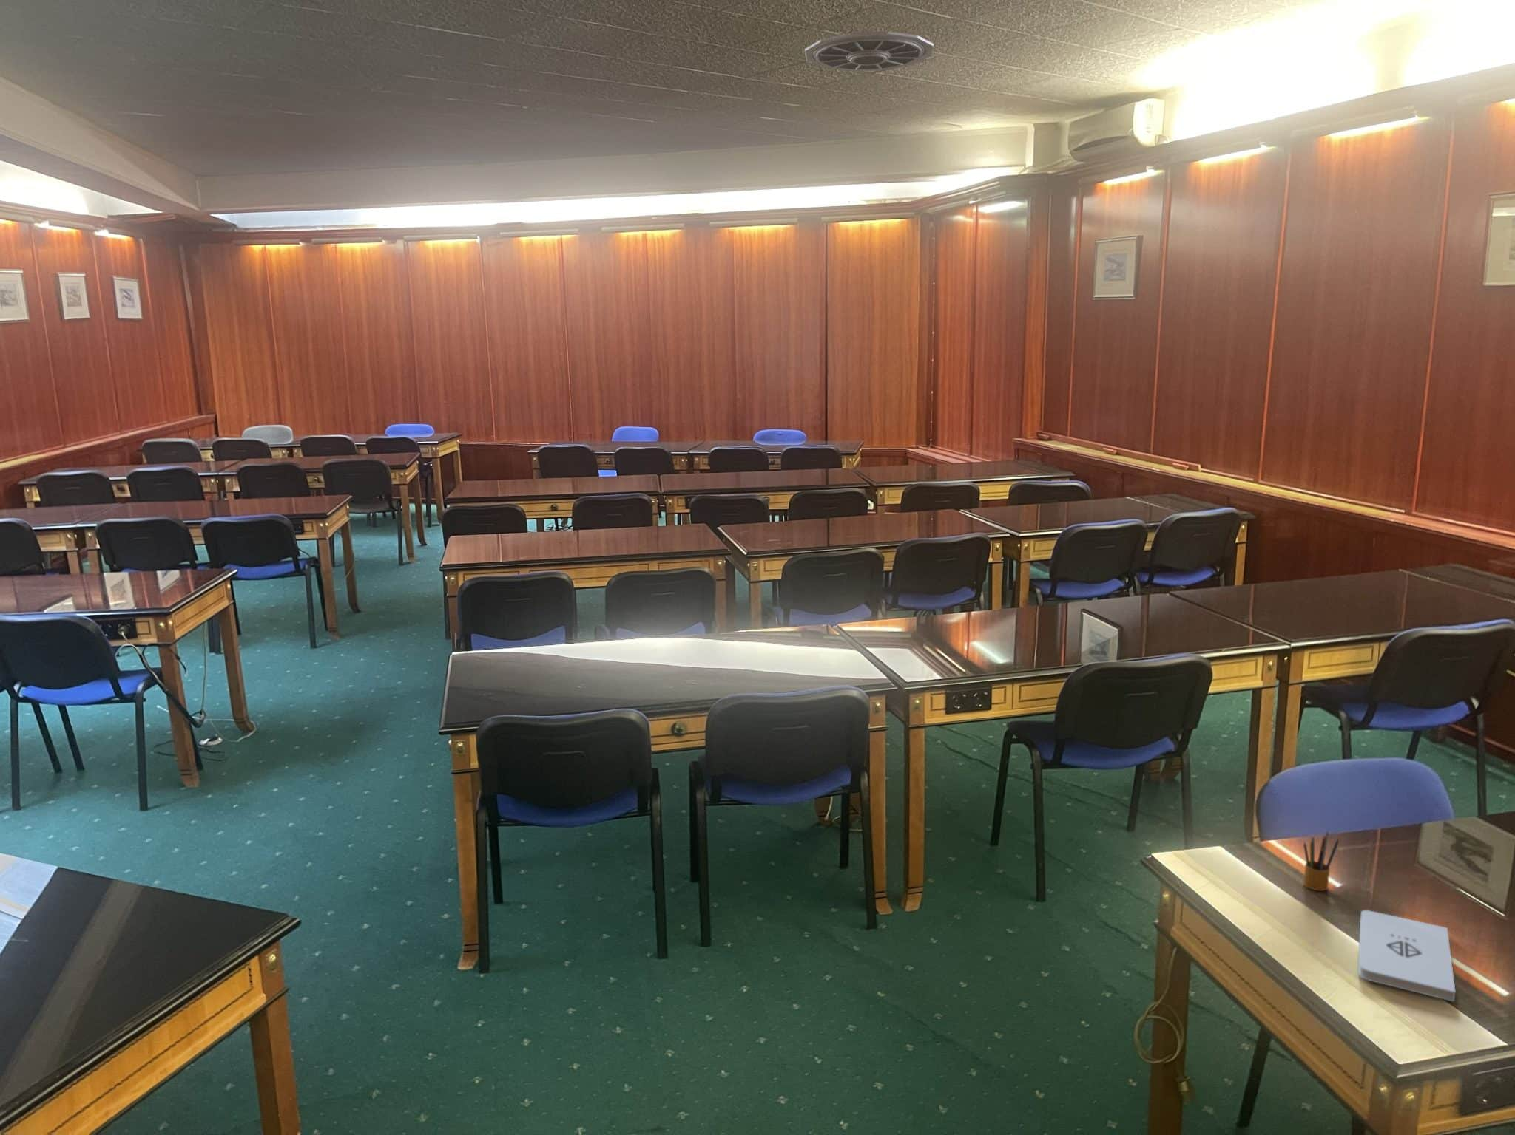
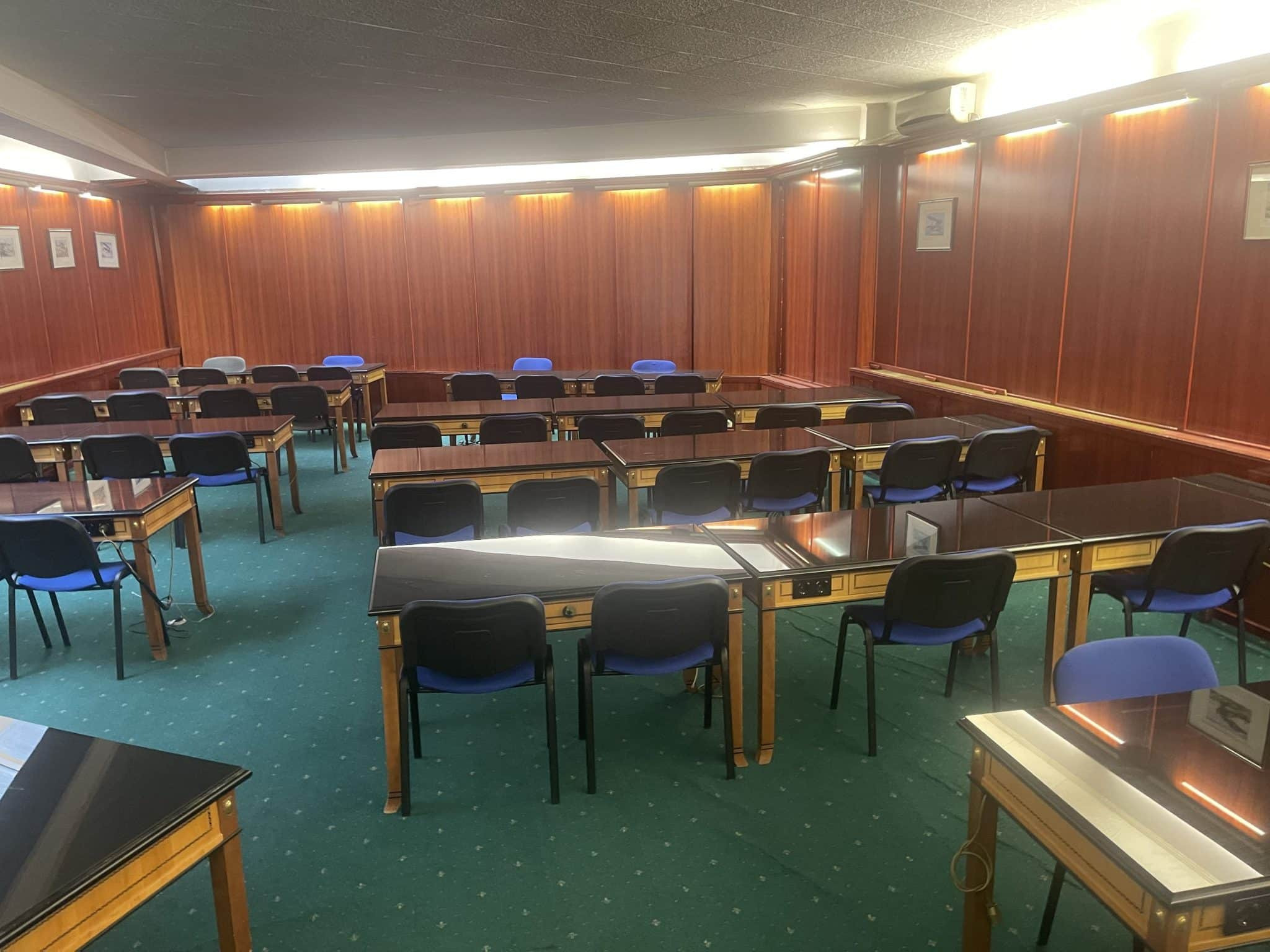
- pencil box [1303,830,1340,892]
- ceiling vent [804,30,934,72]
- notepad [1359,910,1457,1003]
